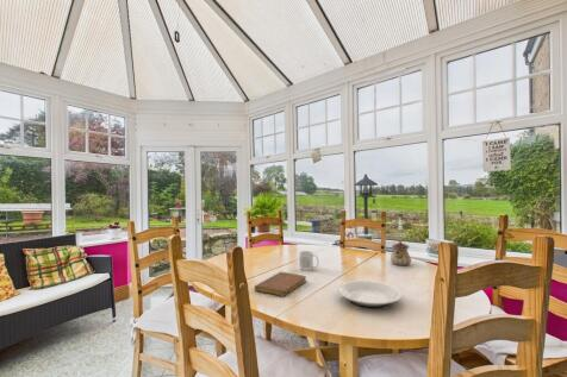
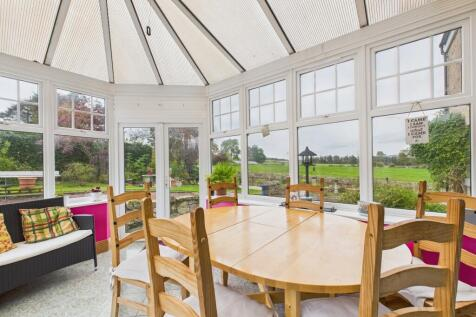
- mug [298,250,319,272]
- notebook [254,271,307,297]
- plate [336,279,403,309]
- teapot [390,239,412,266]
